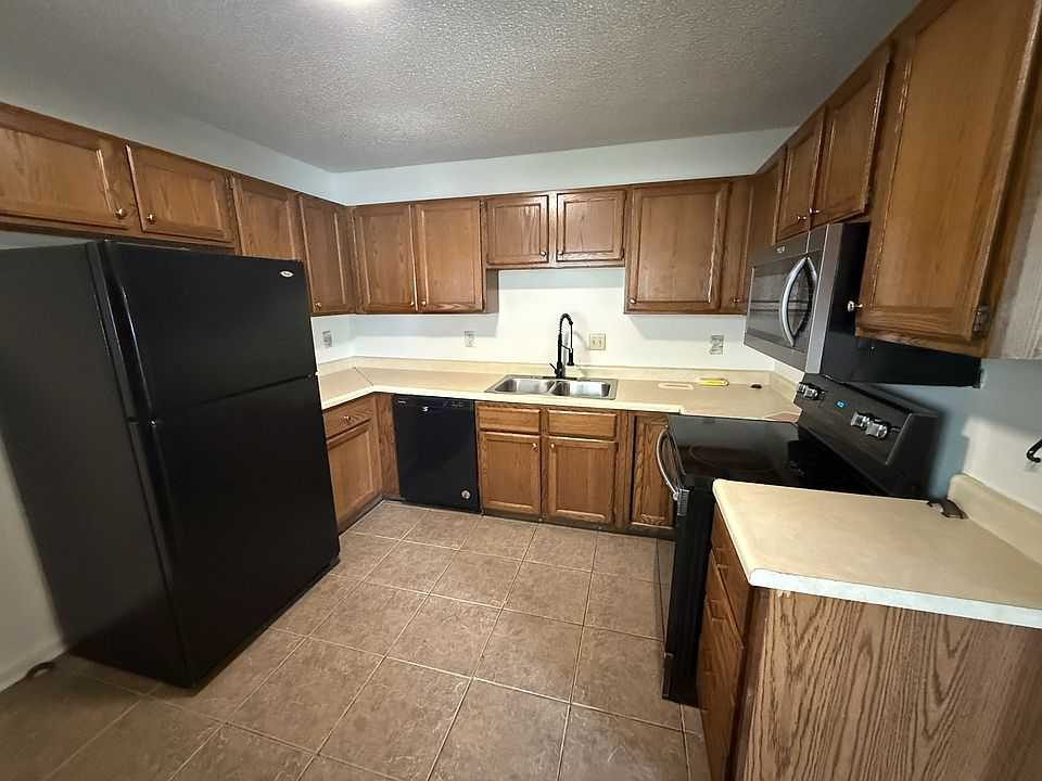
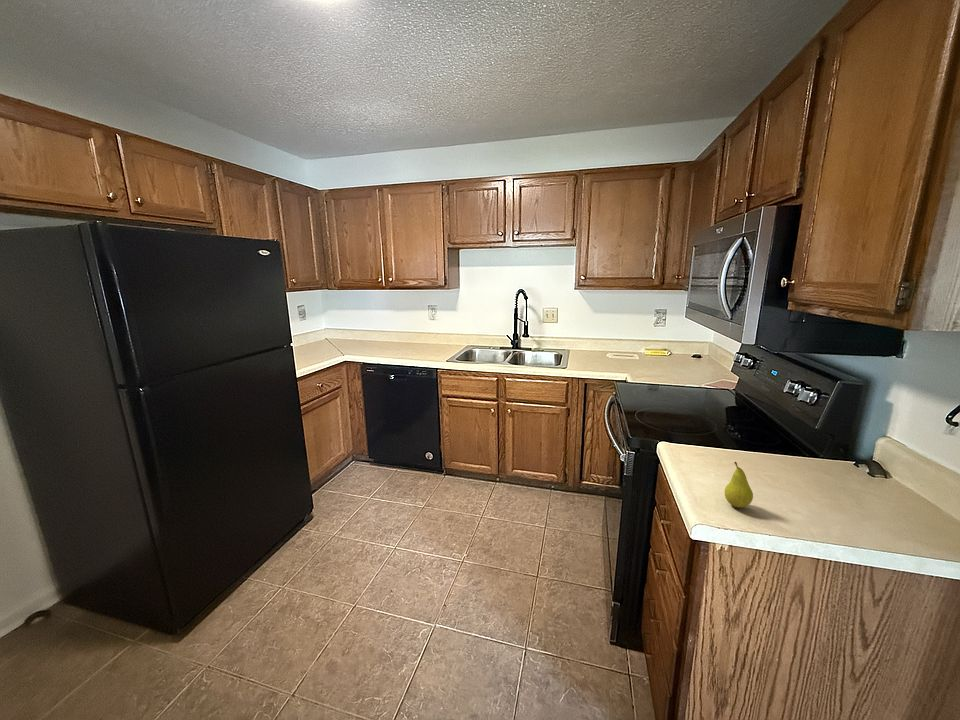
+ fruit [723,461,754,509]
